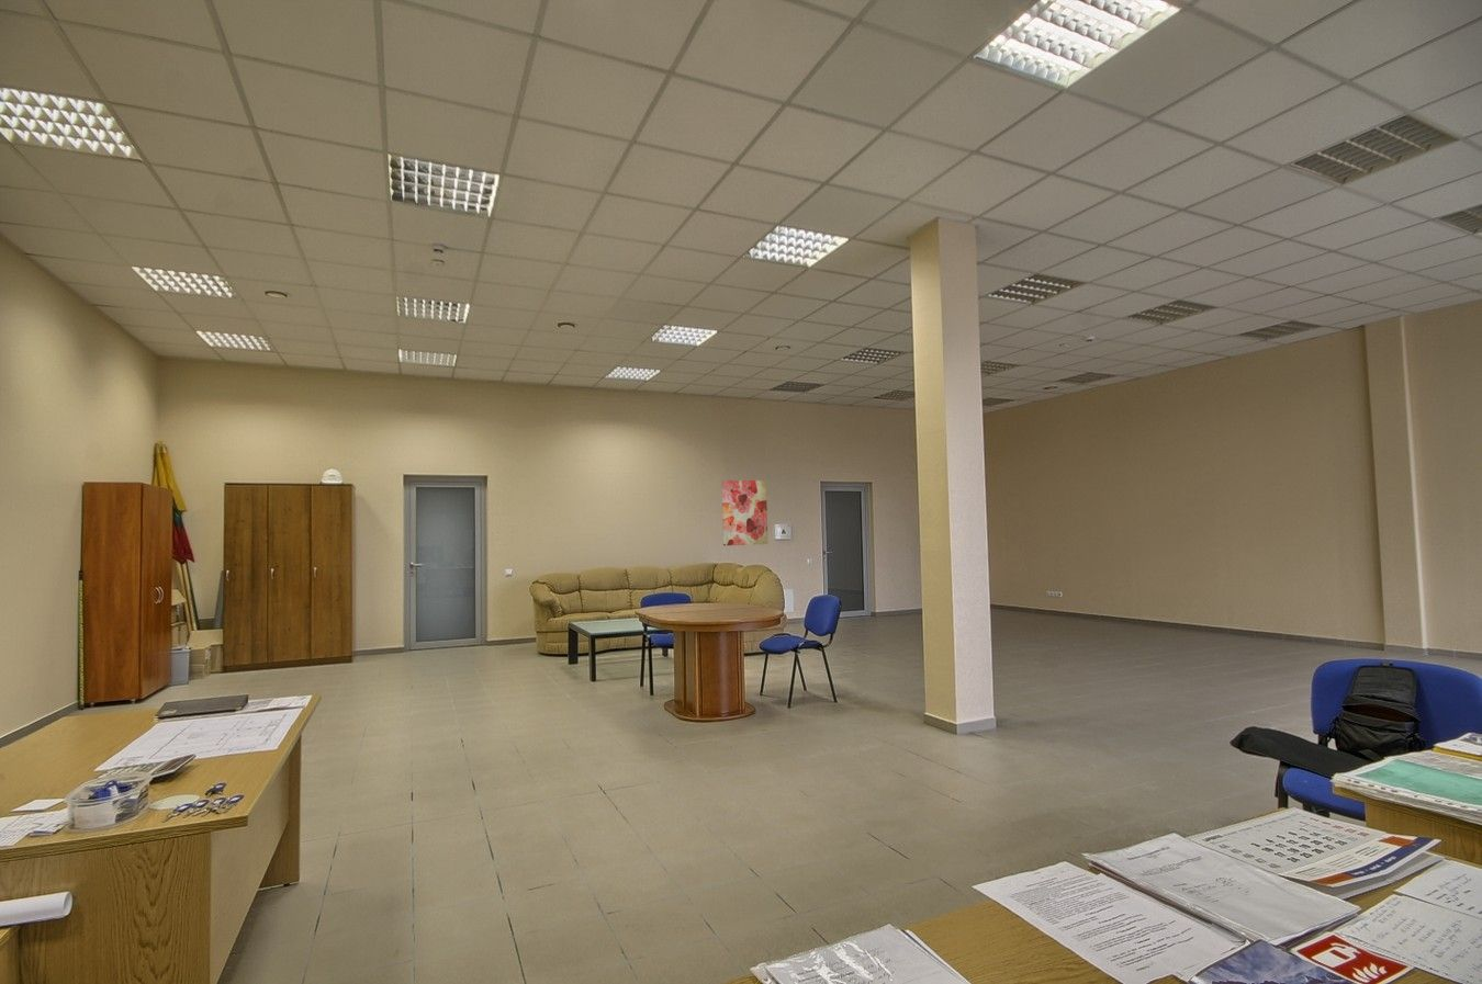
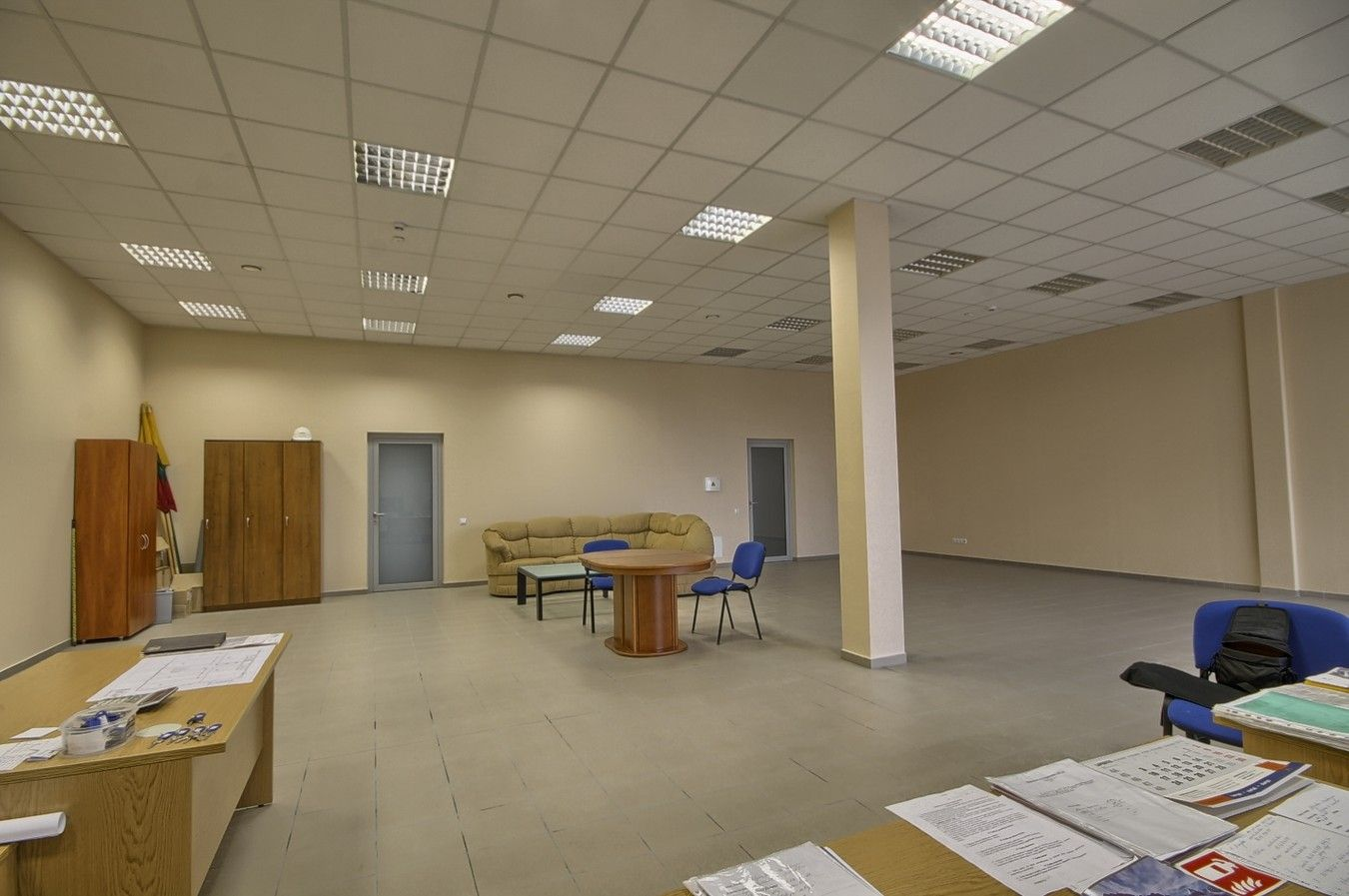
- wall art [721,480,769,546]
